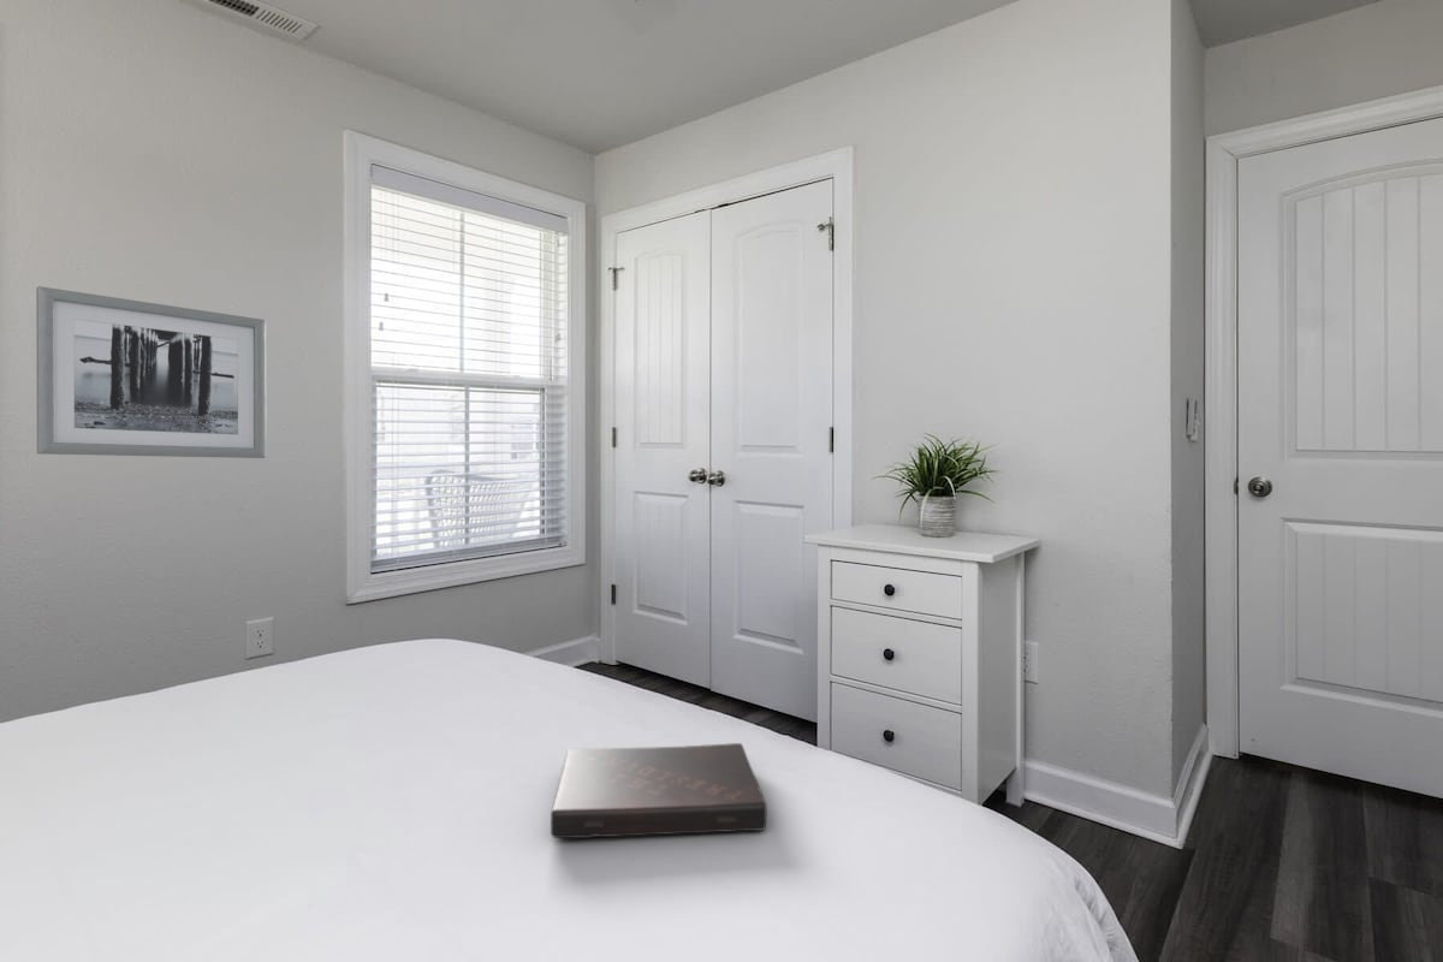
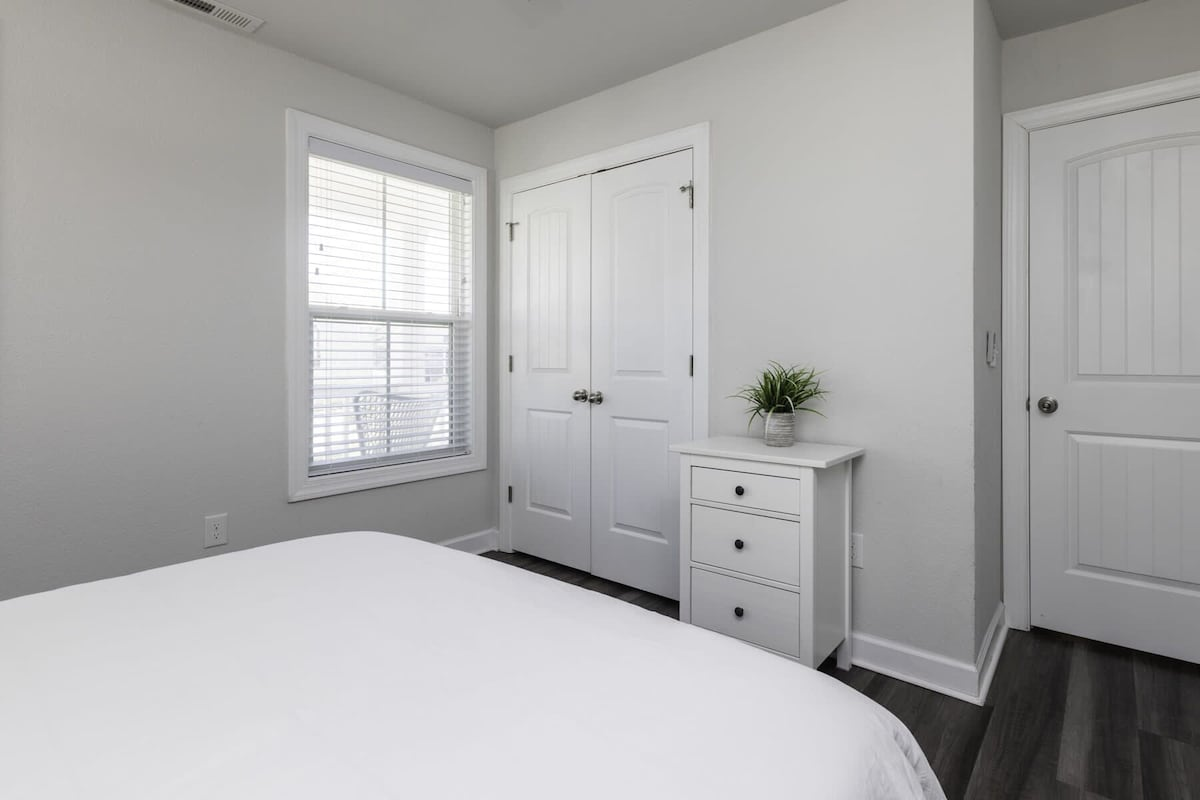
- wall art [35,285,267,459]
- book [550,742,768,839]
